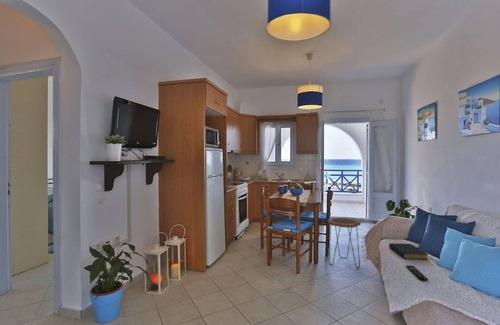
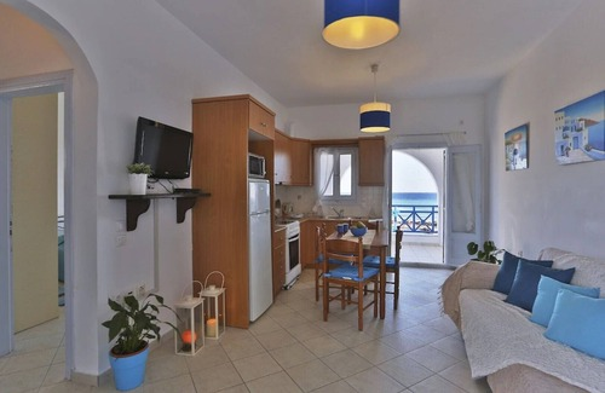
- side table [327,217,361,269]
- hardback book [388,242,429,260]
- remote control [405,264,429,282]
